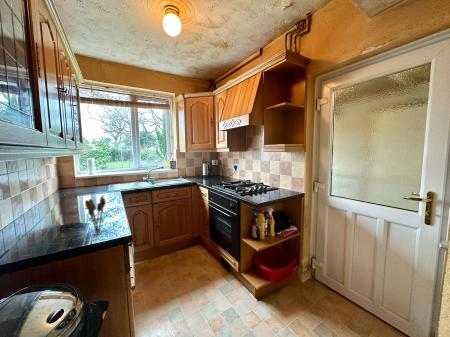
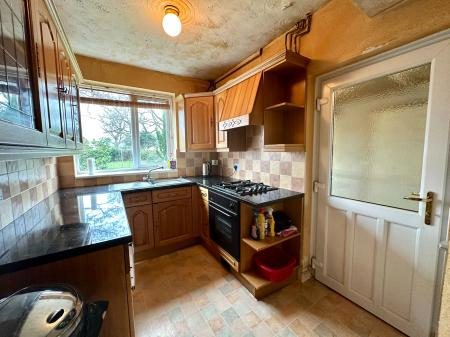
- utensil holder [84,194,107,235]
